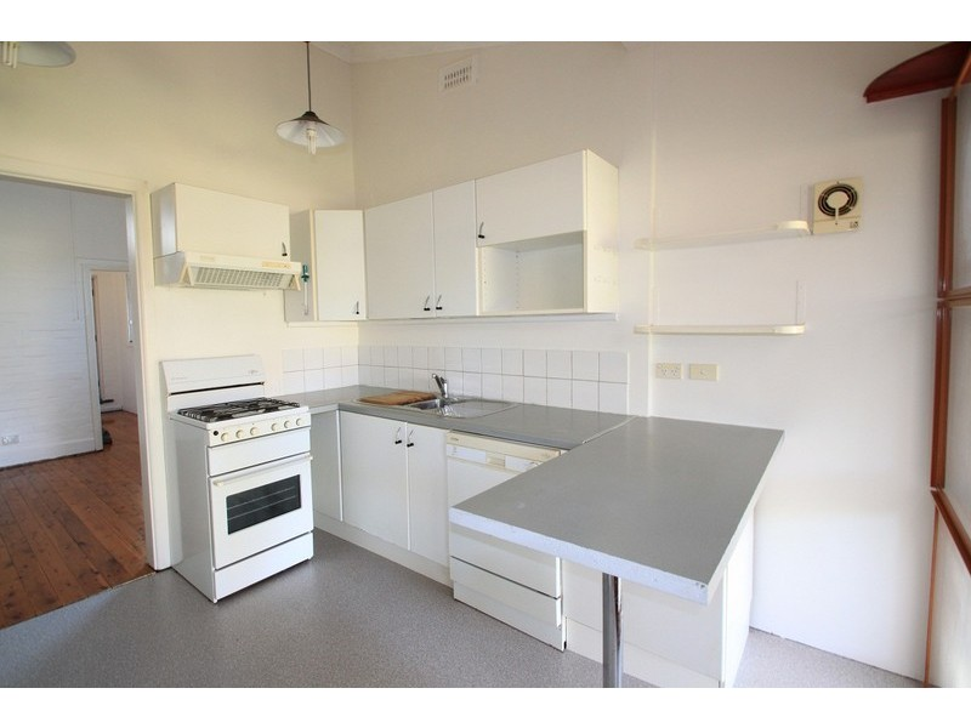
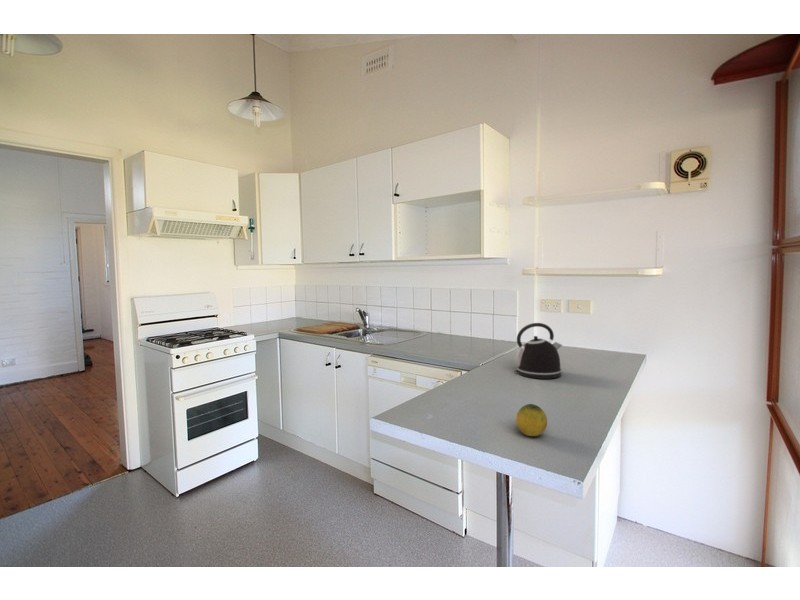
+ kettle [514,322,563,380]
+ fruit [515,403,548,437]
